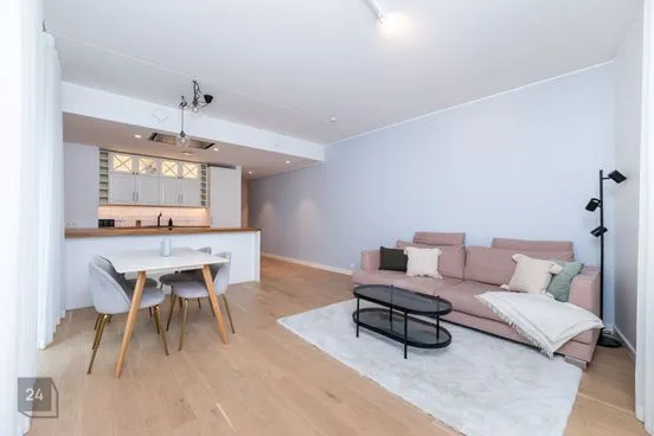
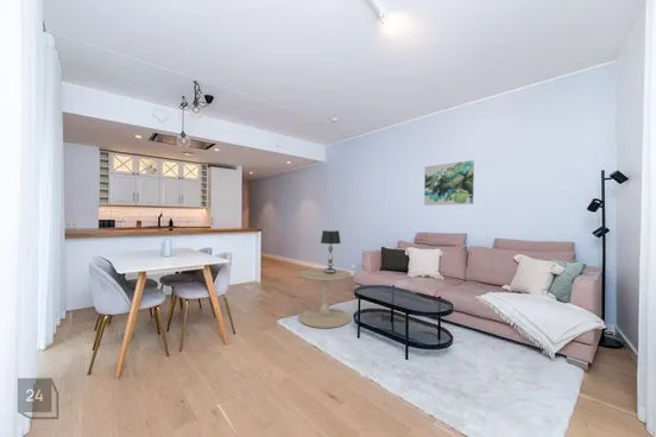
+ wall art [423,159,475,207]
+ side table [298,267,353,329]
+ table lamp [320,229,342,273]
